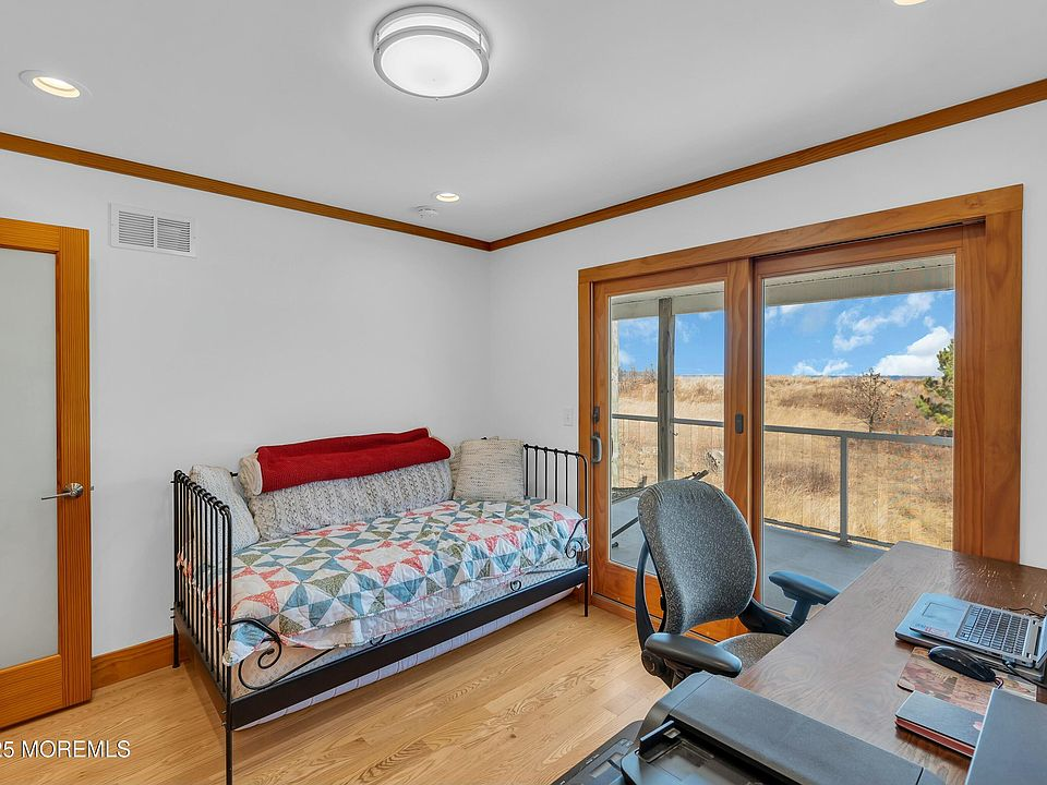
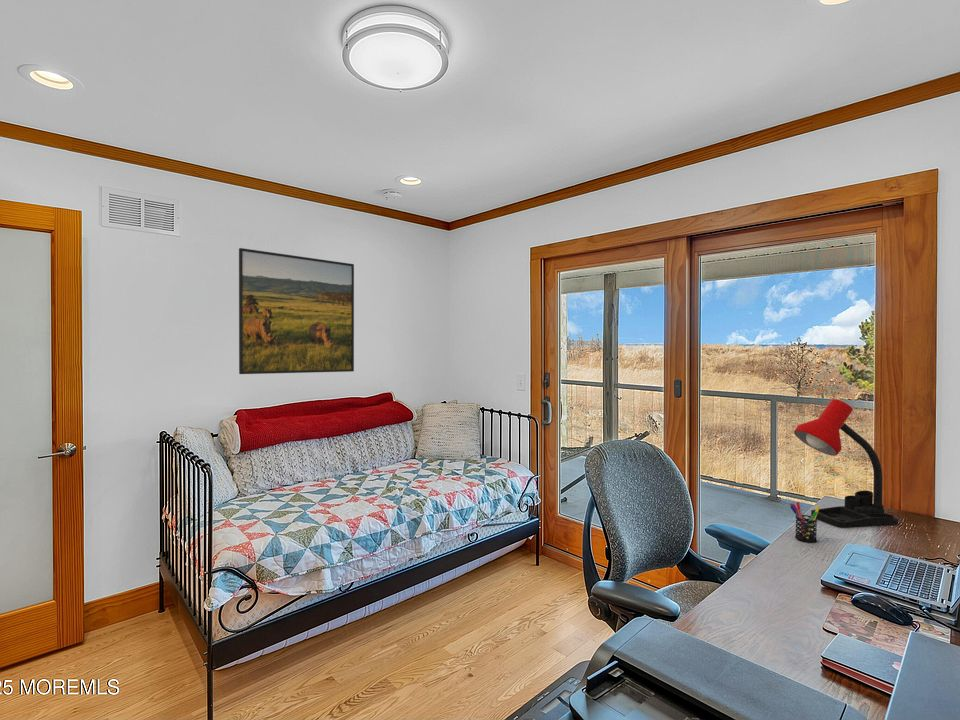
+ pen holder [789,501,821,544]
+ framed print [238,247,355,375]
+ desk lamp [793,398,899,529]
